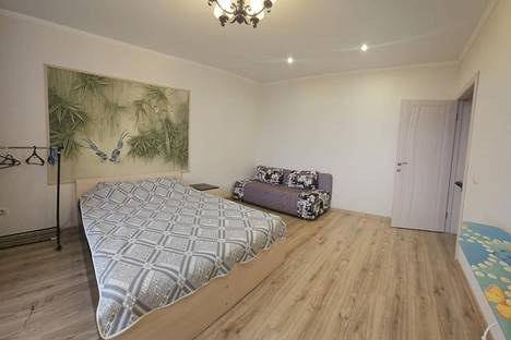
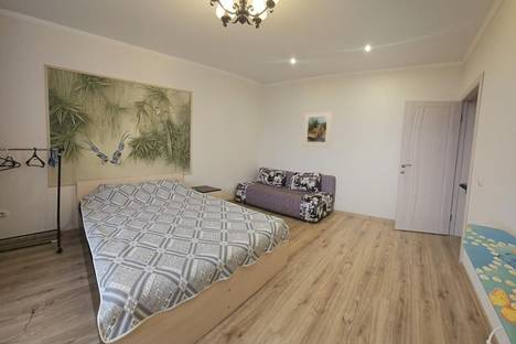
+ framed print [302,110,333,148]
